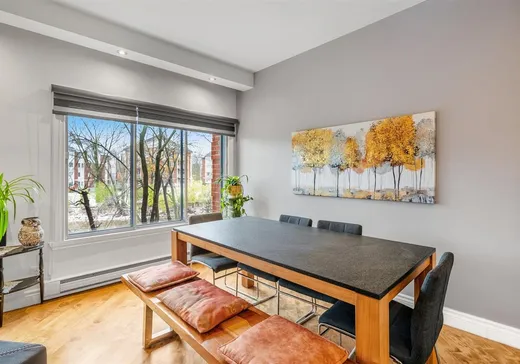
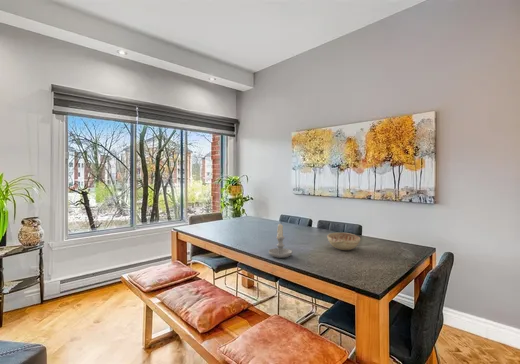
+ candle [268,223,293,259]
+ decorative bowl [326,232,361,251]
